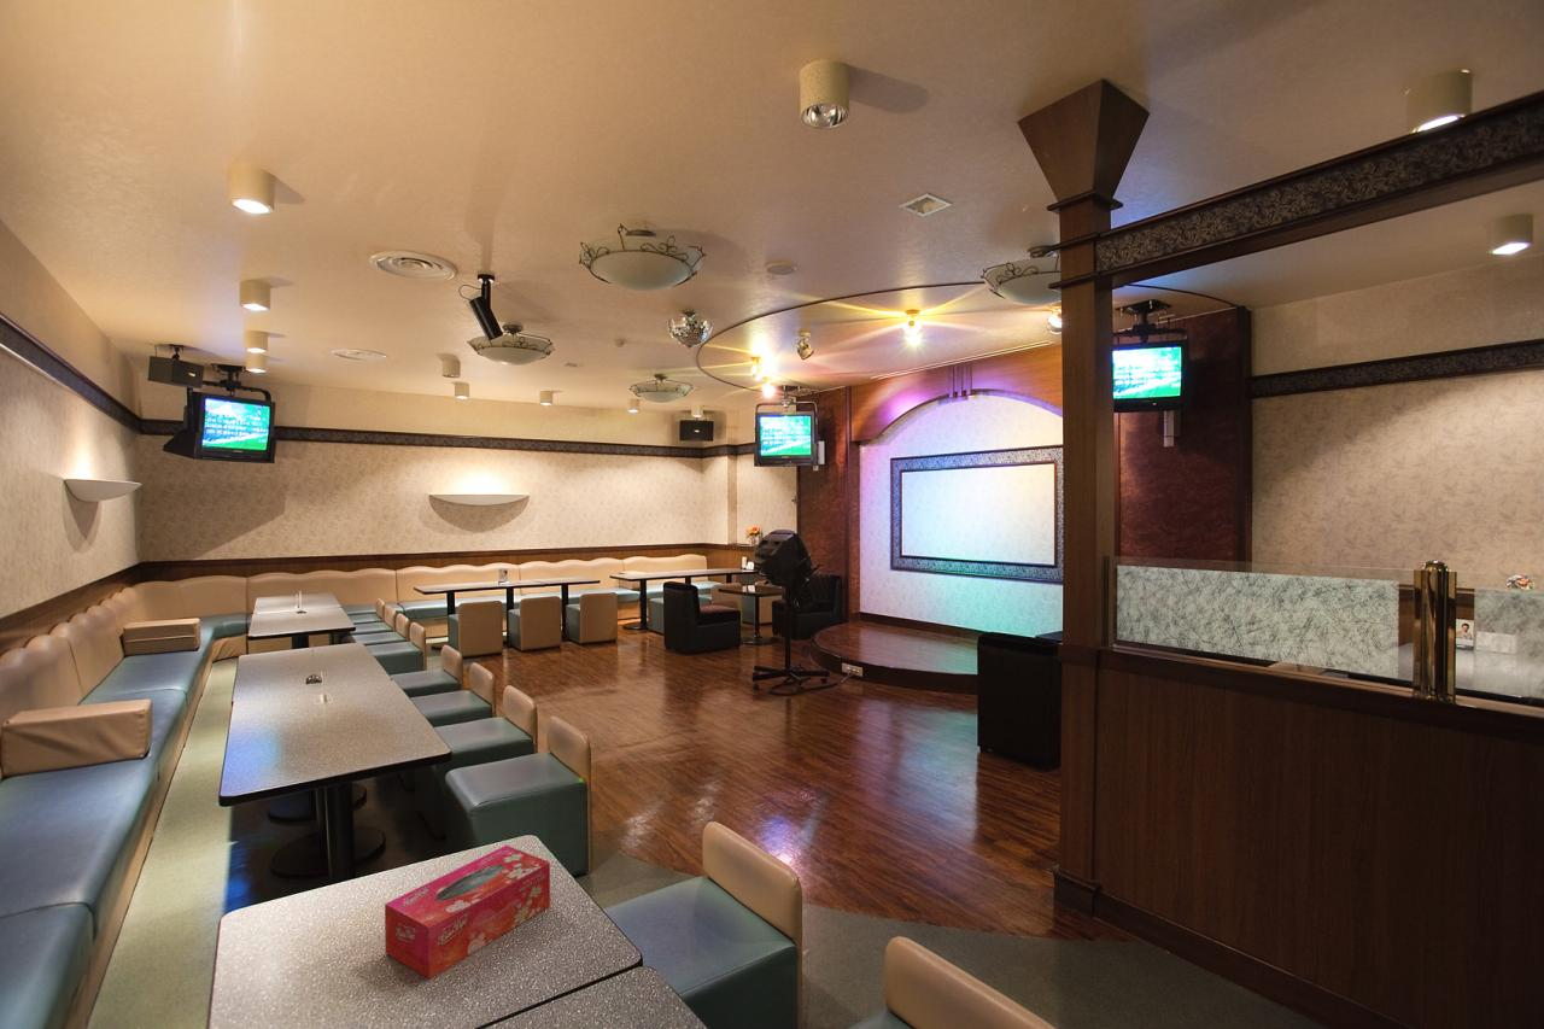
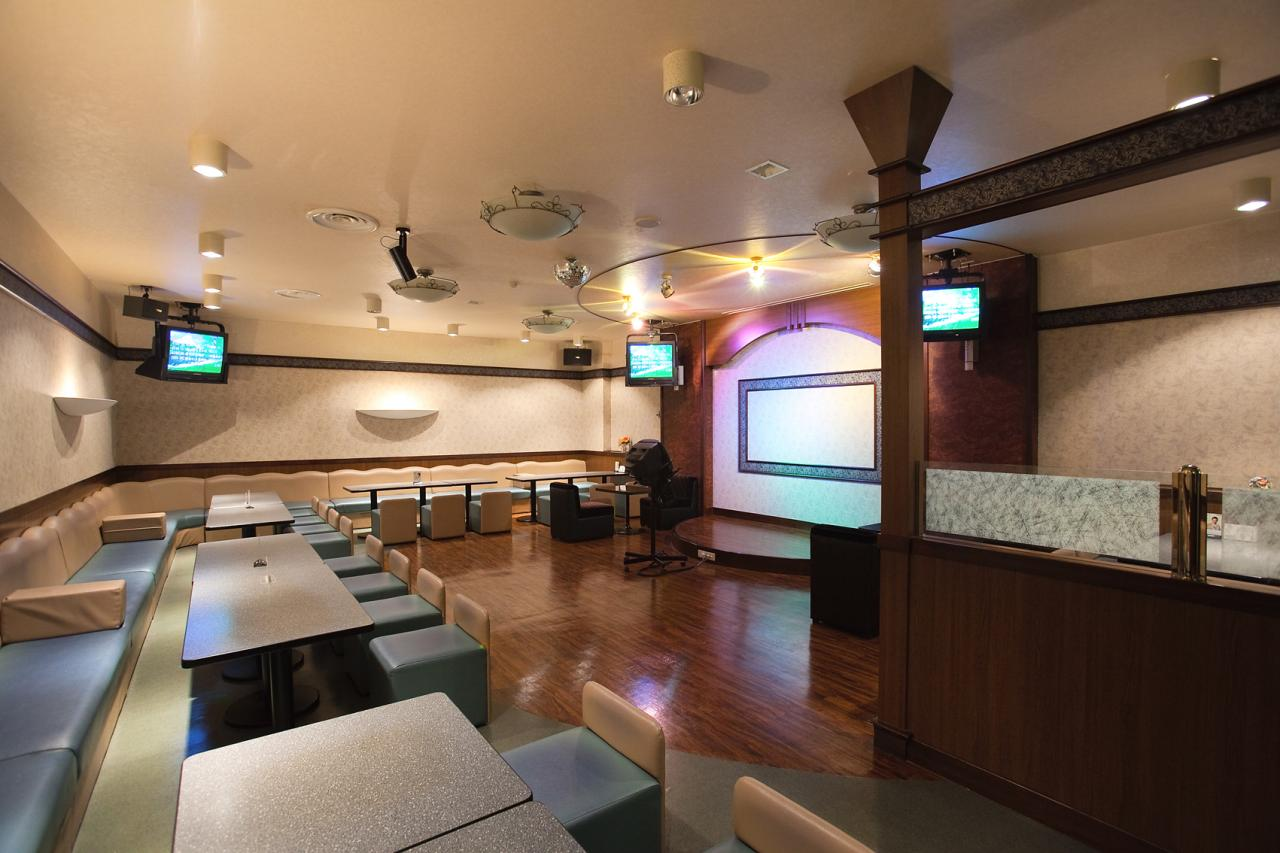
- tissue box [384,844,551,980]
